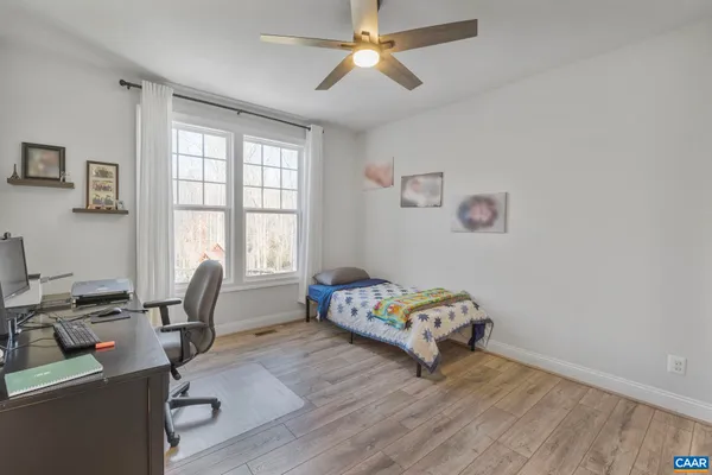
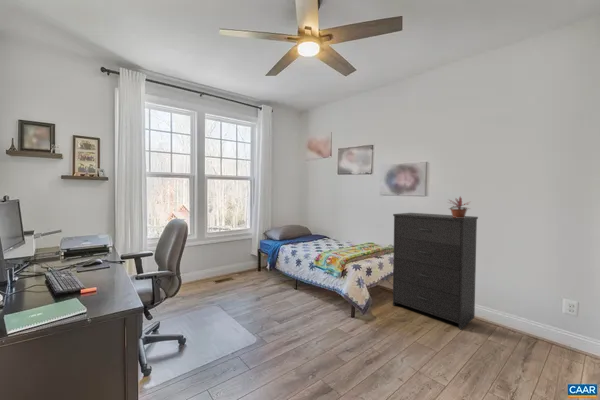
+ potted plant [447,195,472,218]
+ dresser [392,212,479,330]
